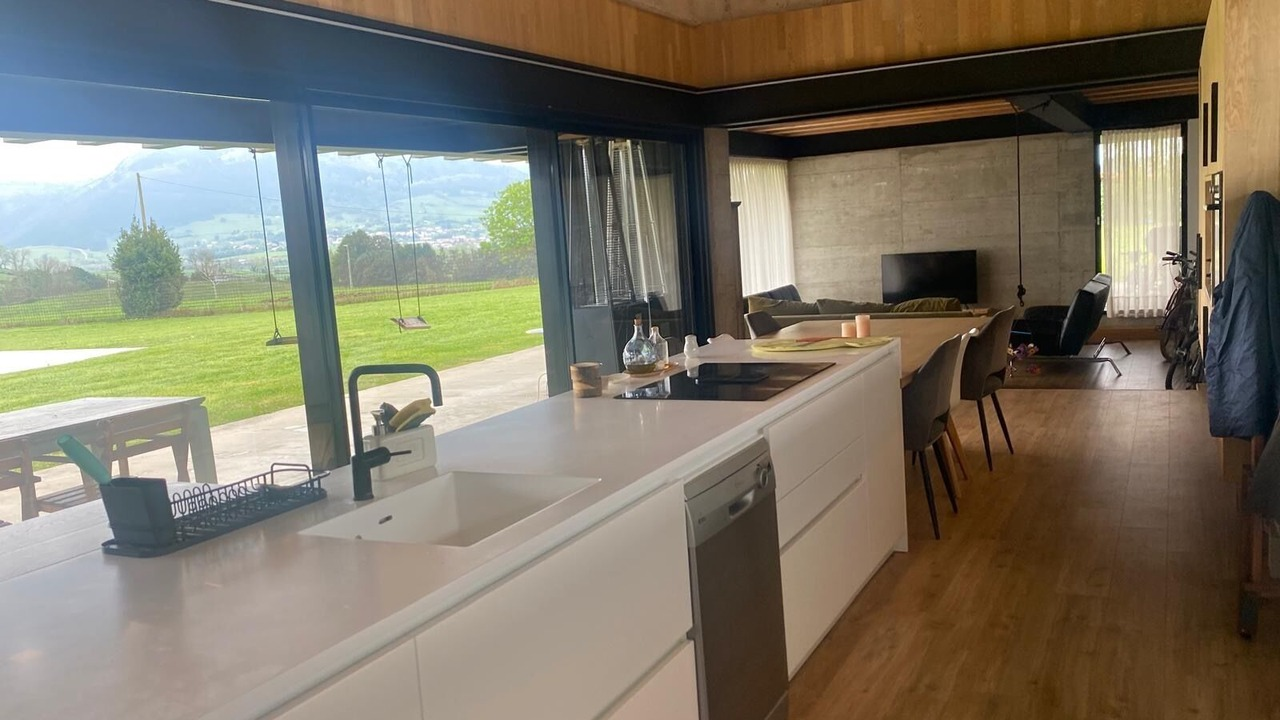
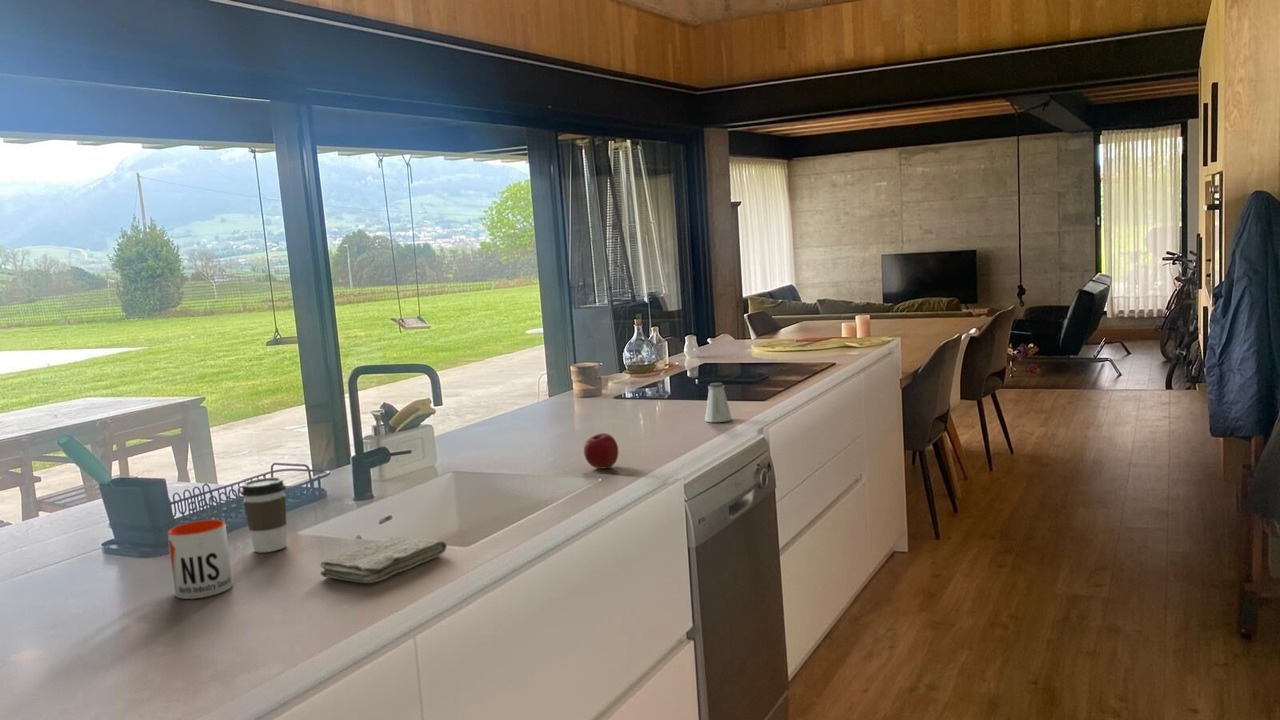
+ coffee cup [240,476,288,553]
+ apple [583,432,619,470]
+ saltshaker [704,382,733,423]
+ washcloth [319,535,448,584]
+ mug [167,519,234,600]
